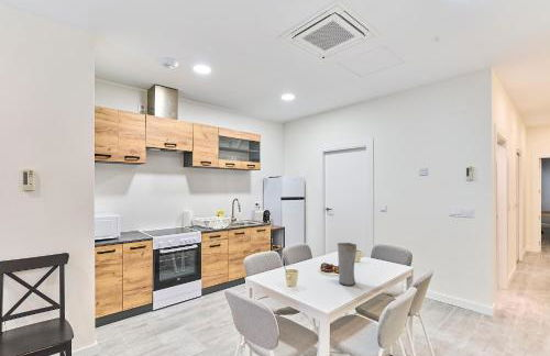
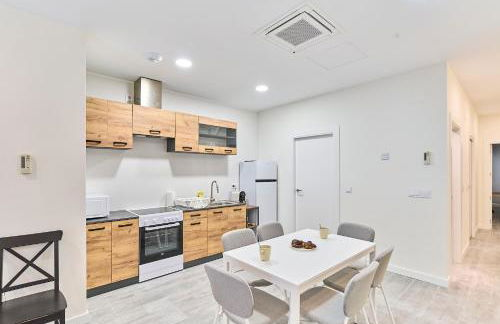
- vase [337,242,358,287]
